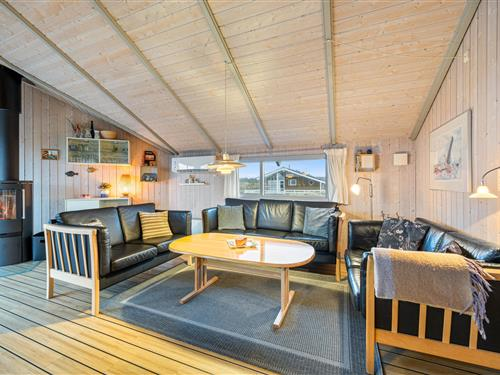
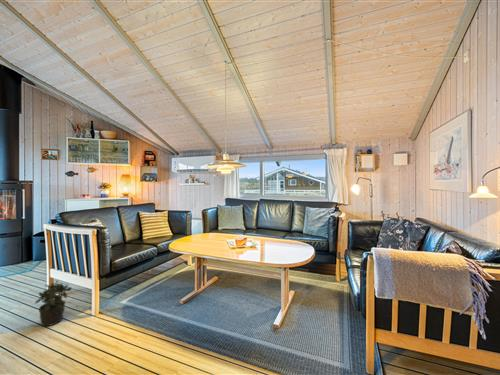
+ potted plant [34,279,72,327]
